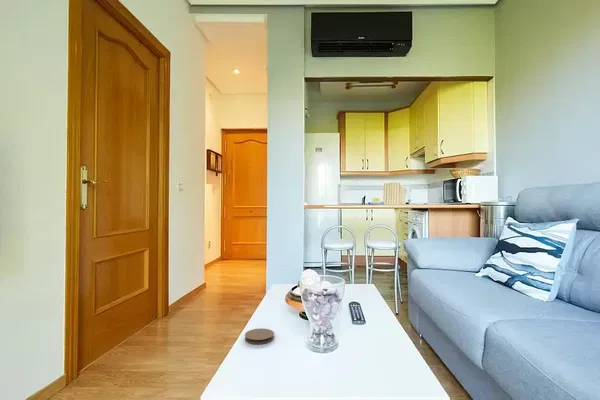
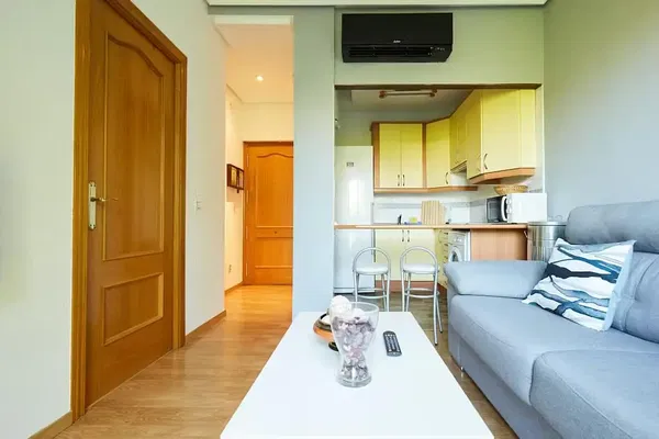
- coaster [244,327,275,345]
